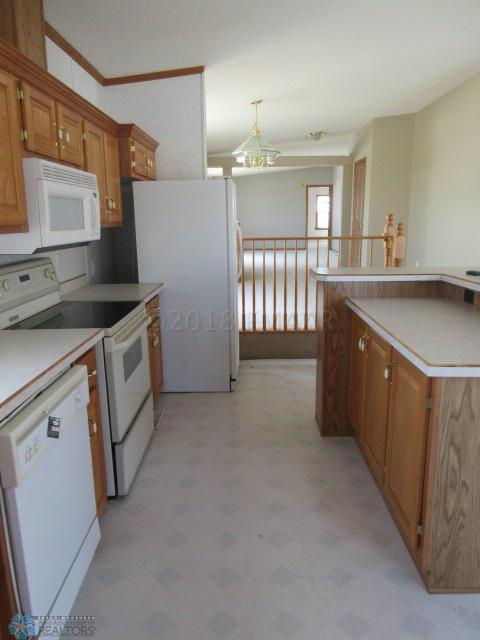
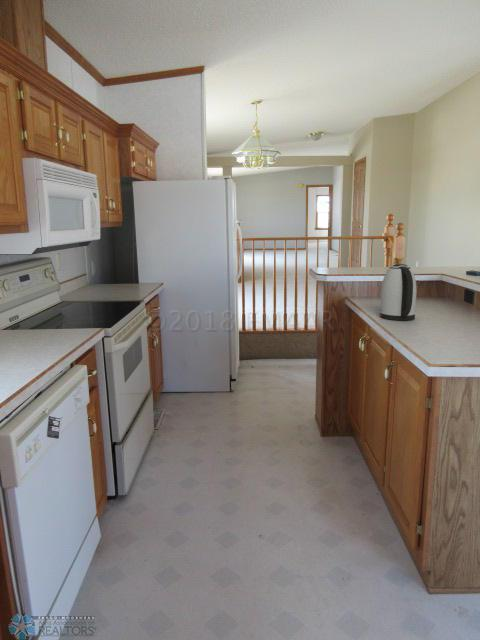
+ kettle [379,263,418,321]
